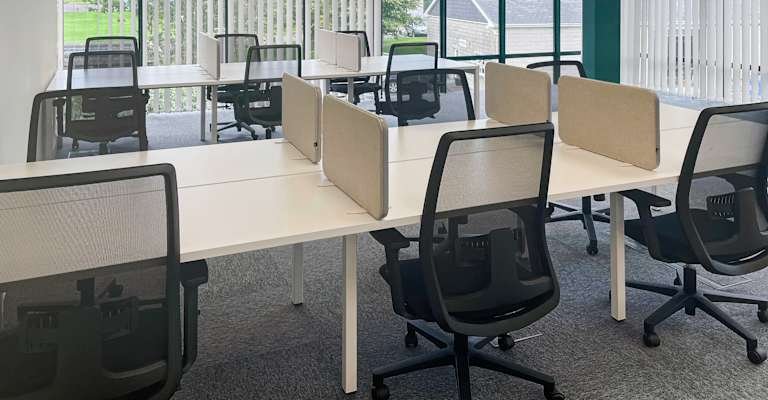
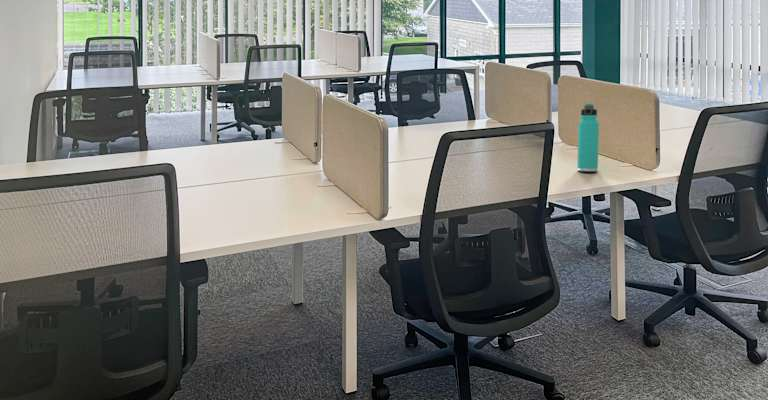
+ thermos bottle [576,103,600,173]
